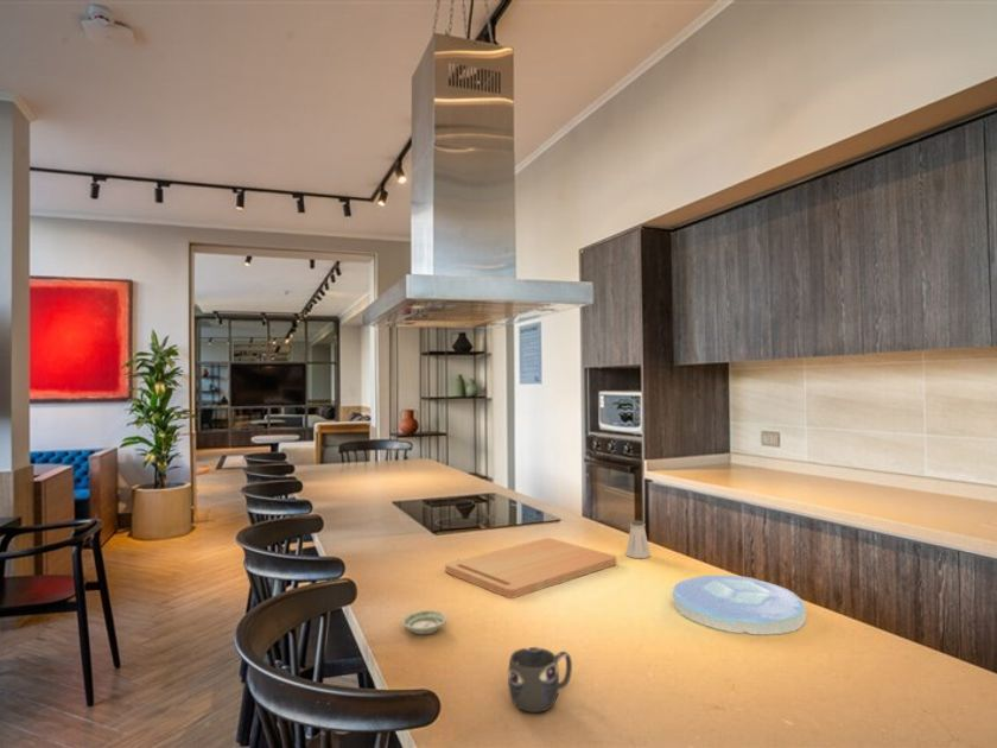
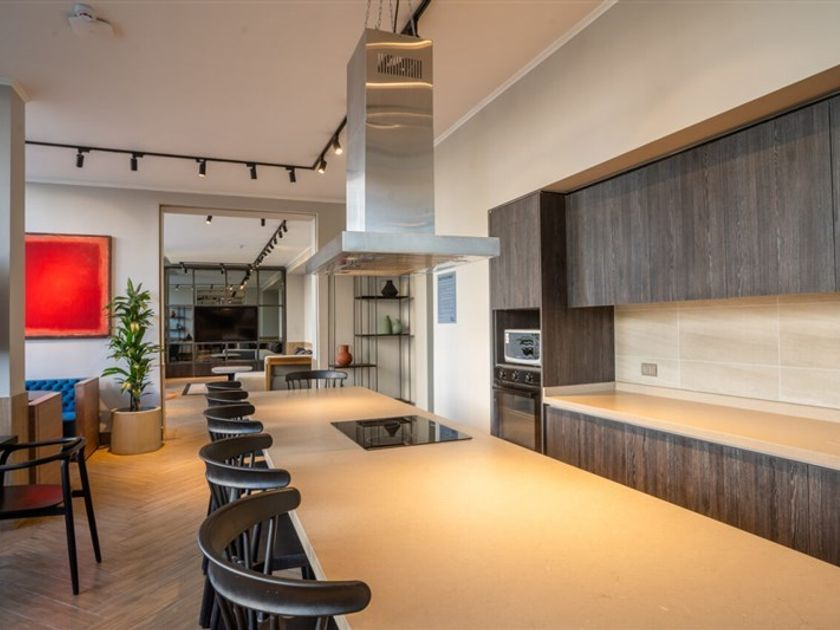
- saucer [400,609,449,635]
- plate [672,573,807,635]
- mug [507,646,573,714]
- saltshaker [624,519,652,559]
- cutting board [444,537,617,600]
